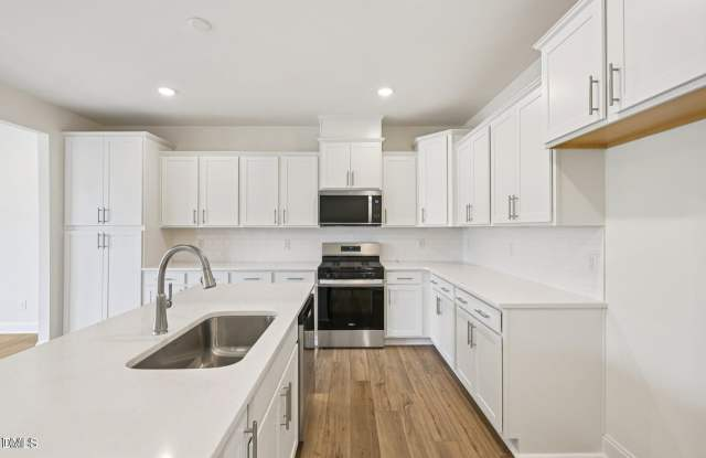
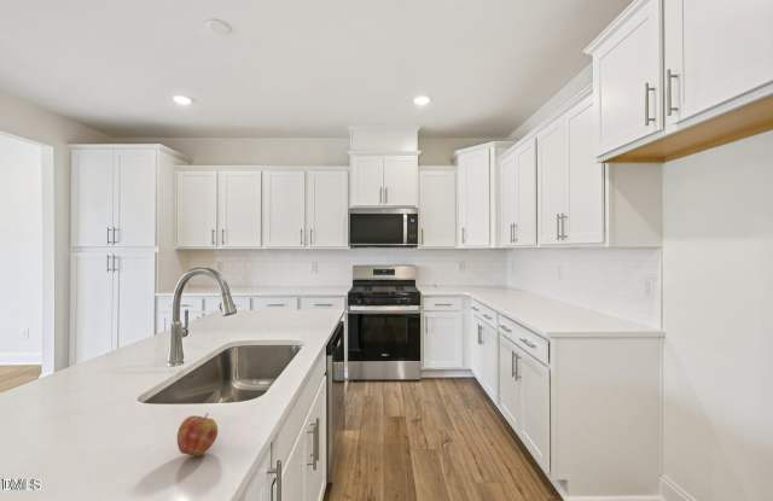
+ apple [176,412,219,458]
